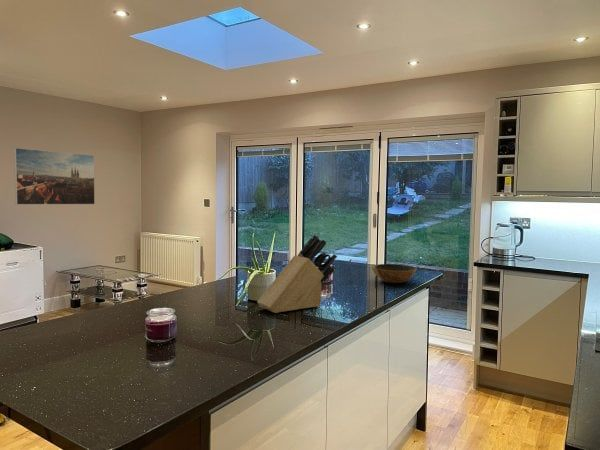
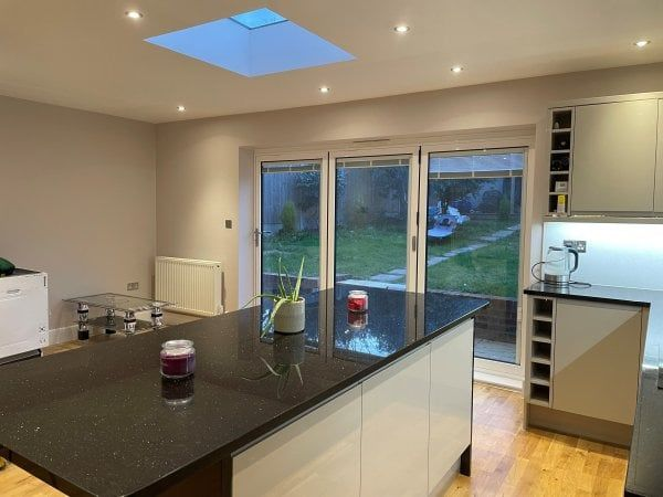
- knife block [256,234,338,314]
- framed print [13,147,96,206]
- bowl [370,263,418,284]
